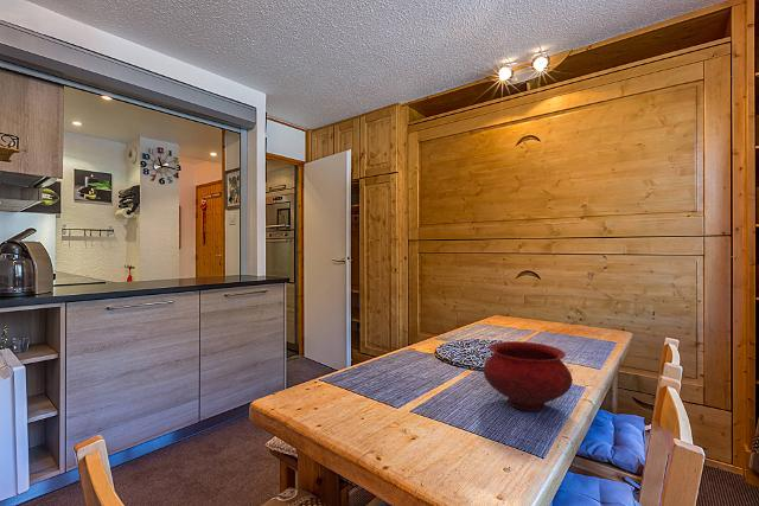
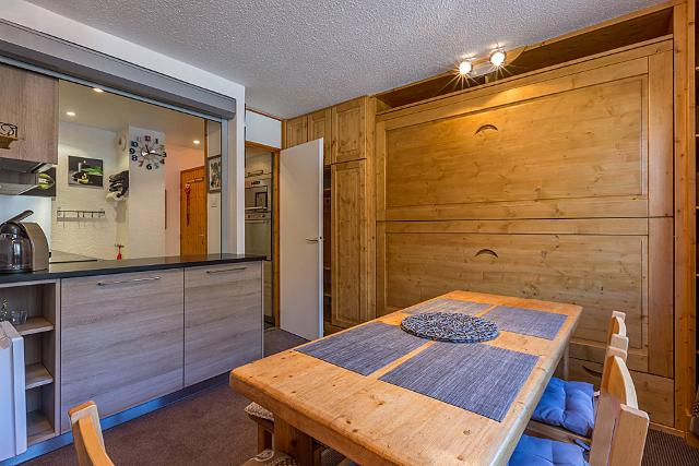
- bowl [483,340,574,412]
